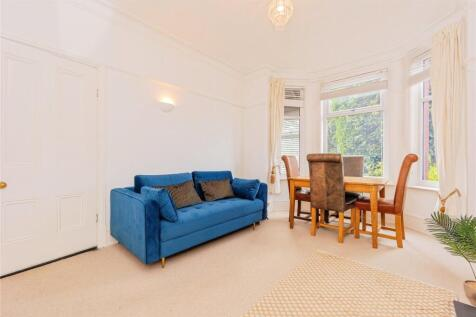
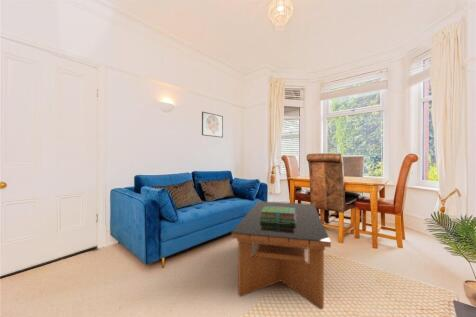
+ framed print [201,111,224,139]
+ coffee table [231,200,332,311]
+ stack of books [260,206,296,224]
